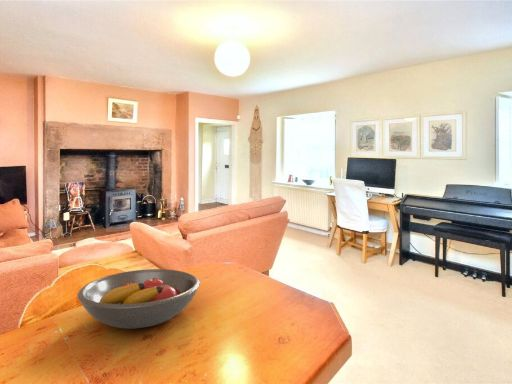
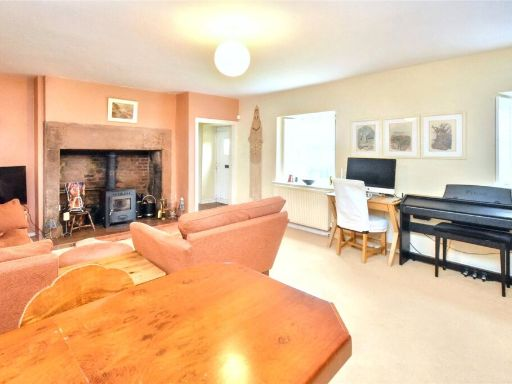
- fruit bowl [76,268,201,330]
